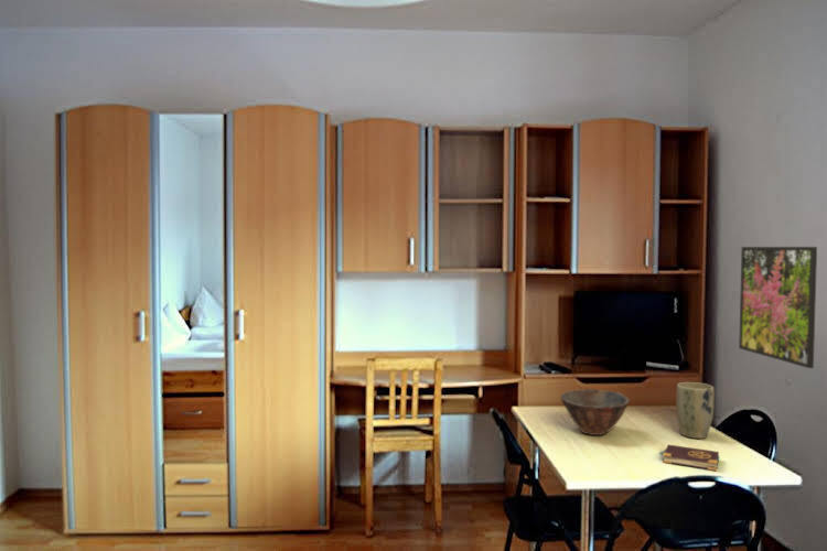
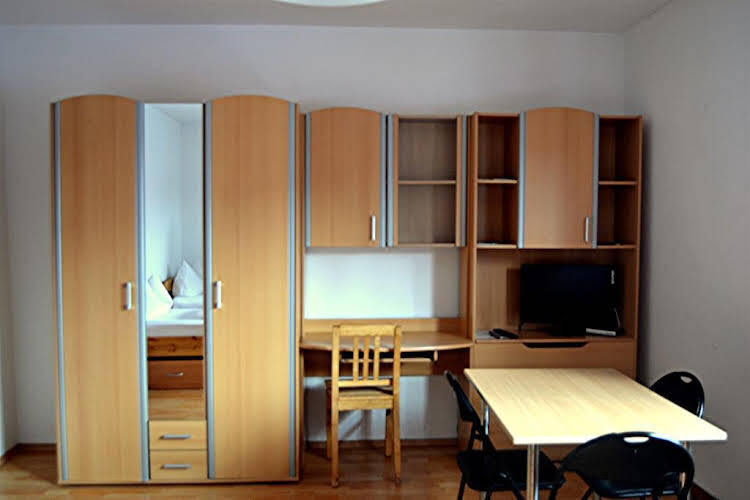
- plant pot [675,381,716,440]
- book [658,443,721,472]
- bowl [559,388,630,436]
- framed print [738,246,818,369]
